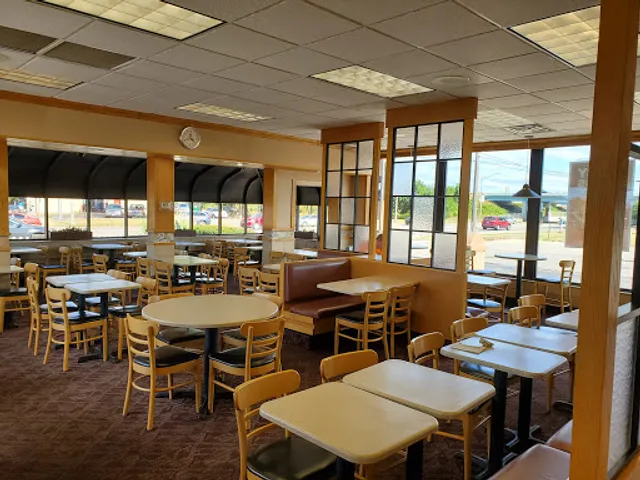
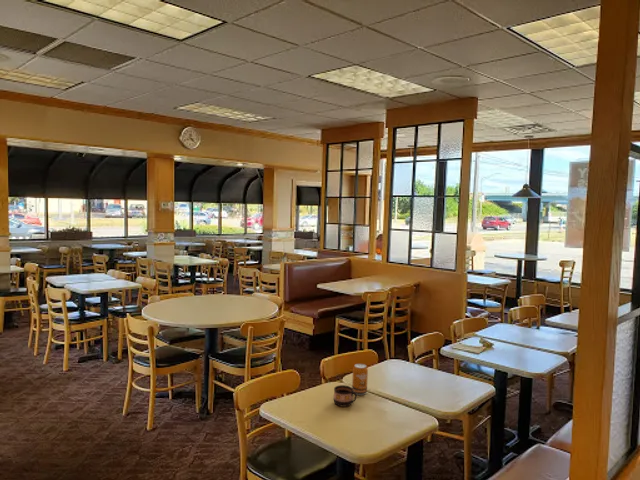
+ cup [333,384,358,408]
+ soda can [351,363,369,396]
